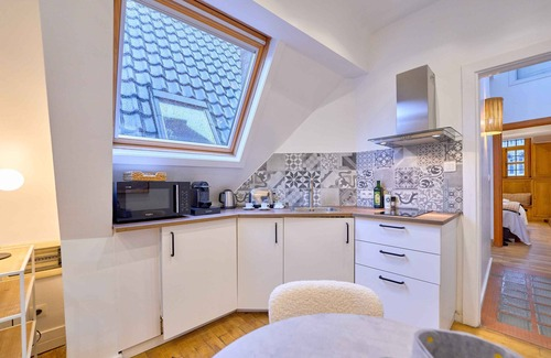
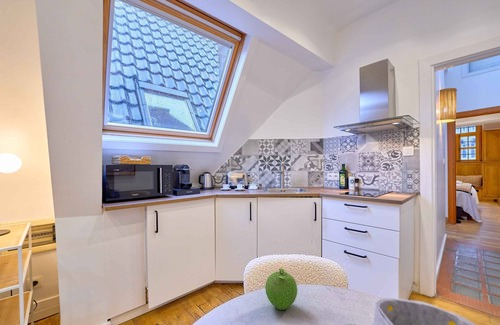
+ fruit [264,267,298,311]
